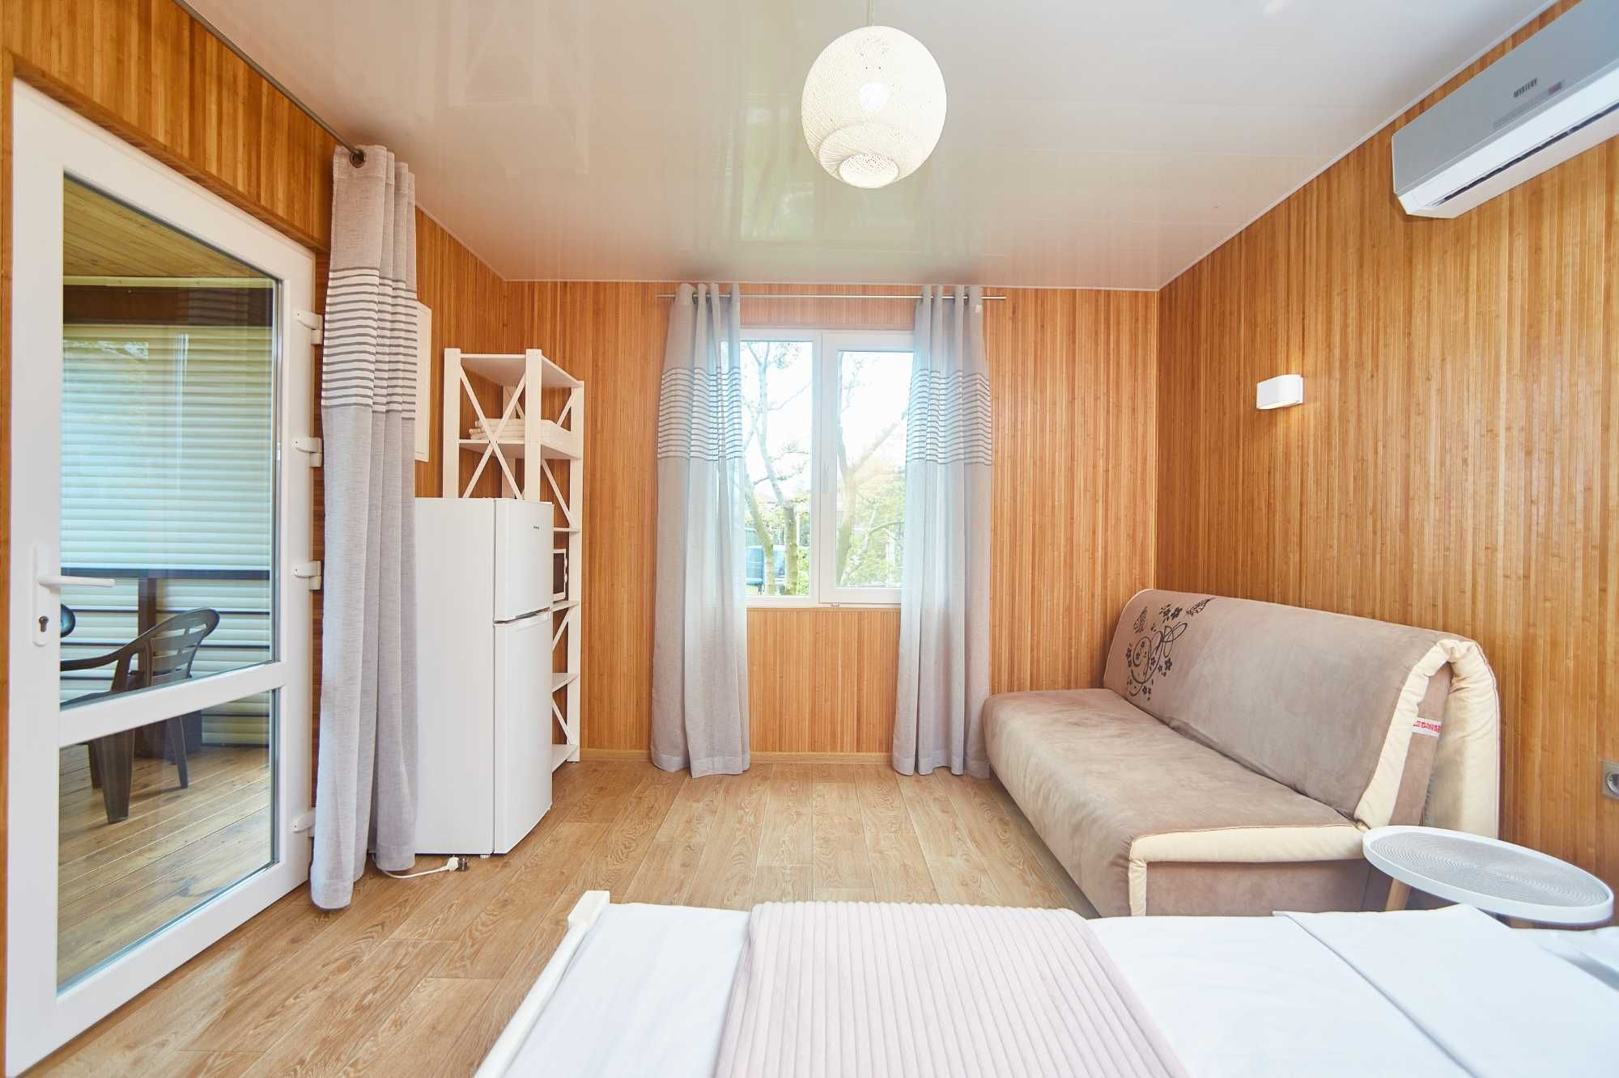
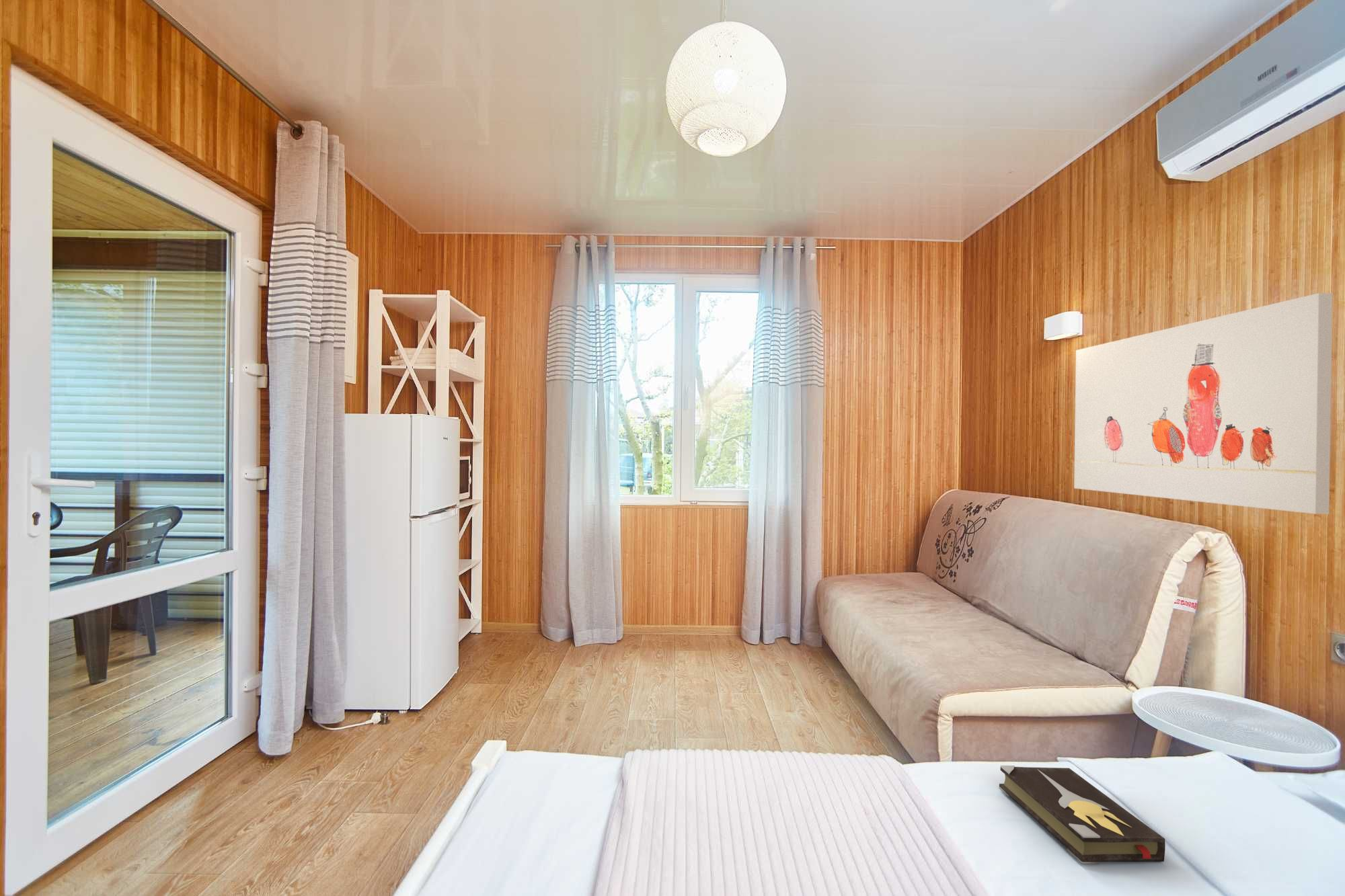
+ hardback book [999,765,1166,865]
+ wall art [1073,292,1333,515]
